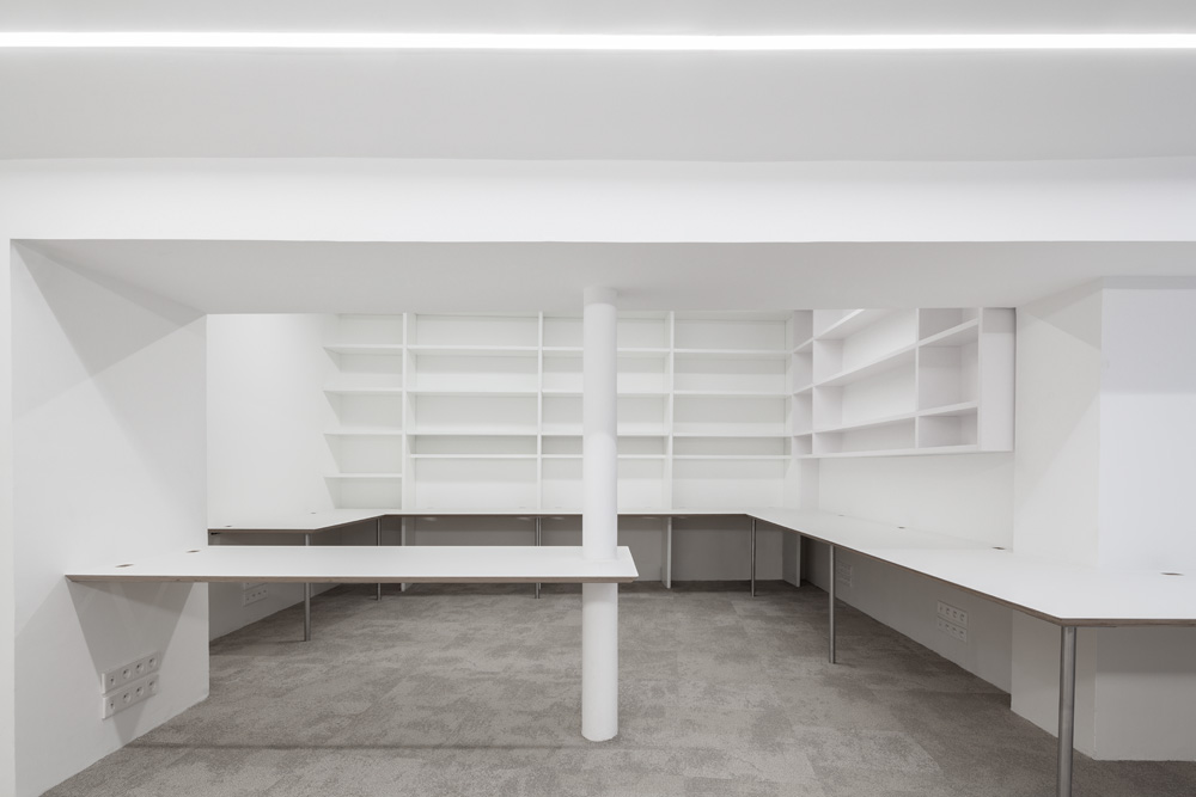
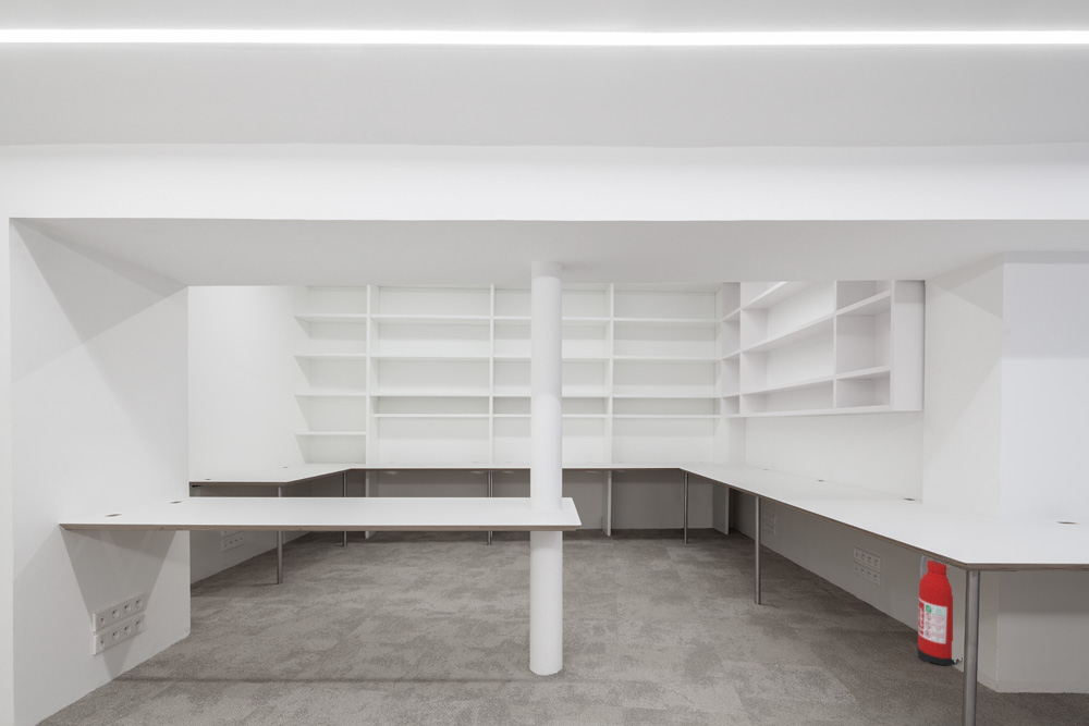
+ fire extinguisher [916,555,957,667]
